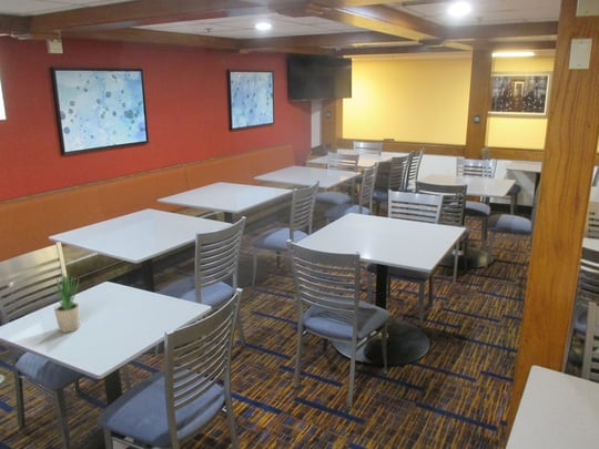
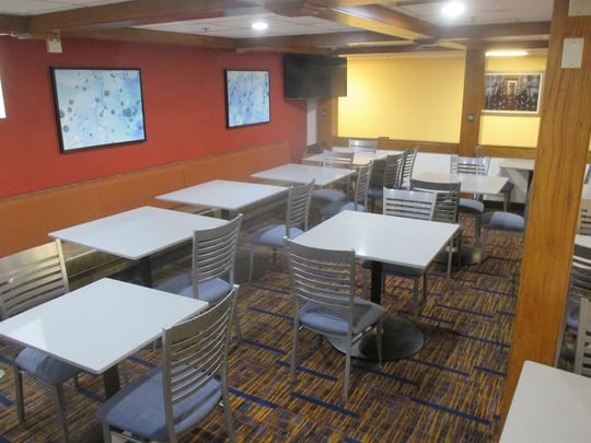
- potted plant [50,267,81,334]
